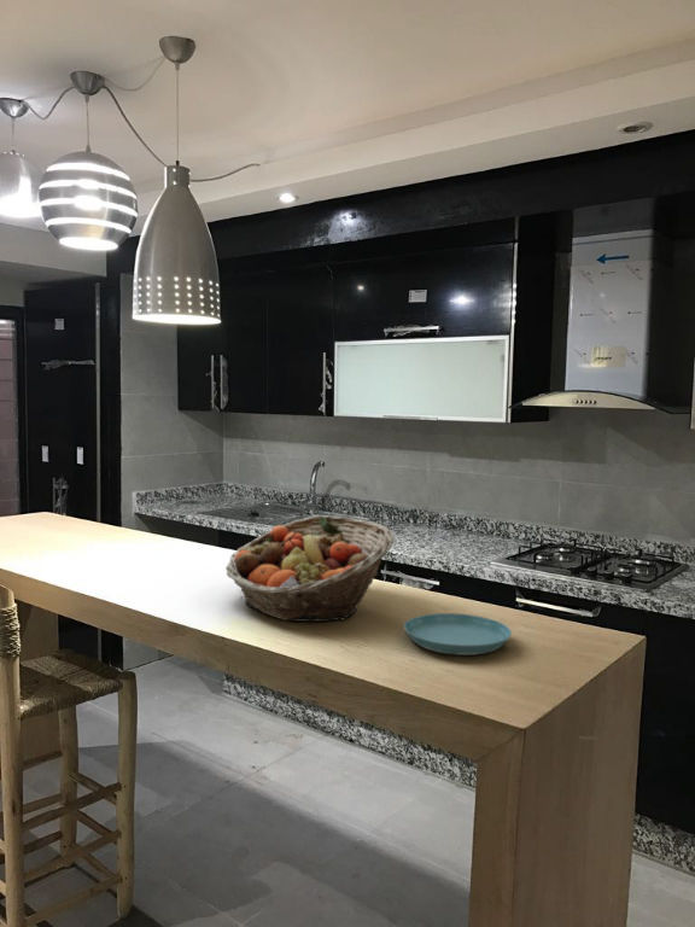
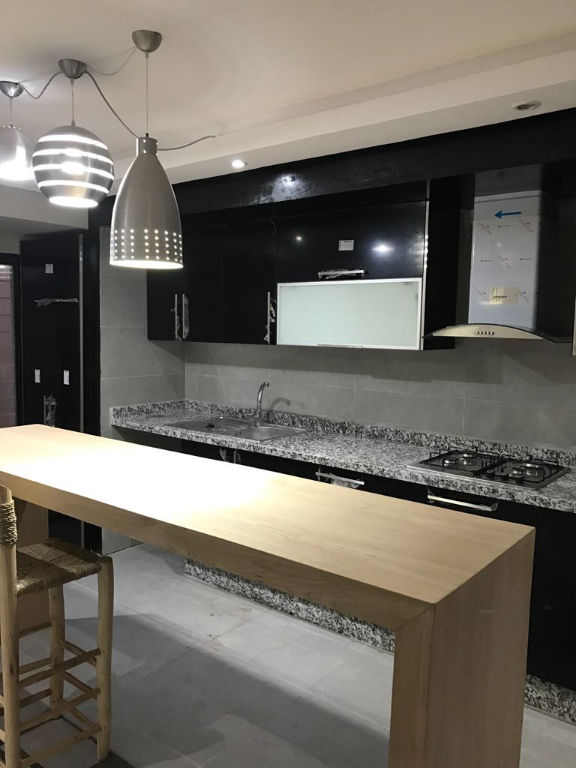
- fruit basket [224,514,396,623]
- saucer [403,612,513,657]
